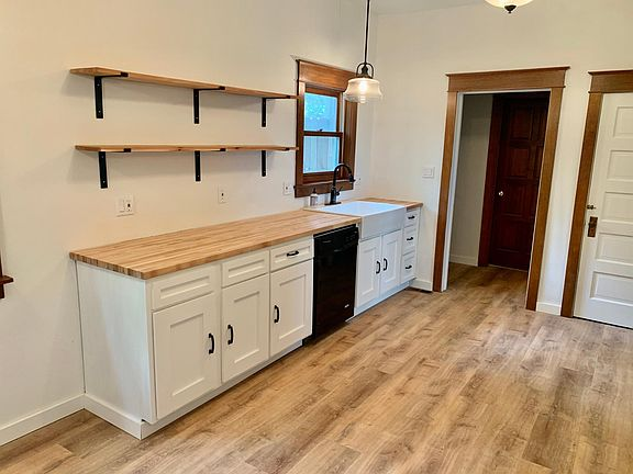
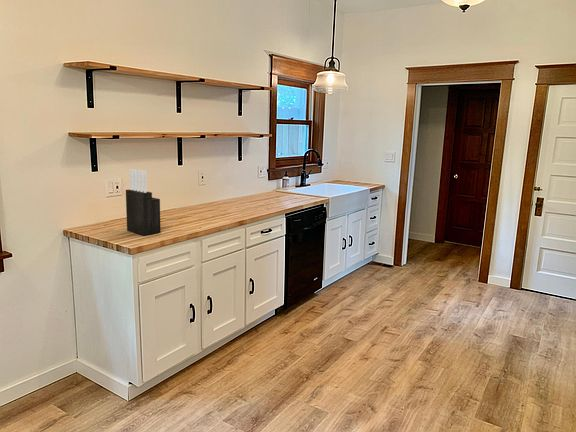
+ knife block [125,168,162,236]
